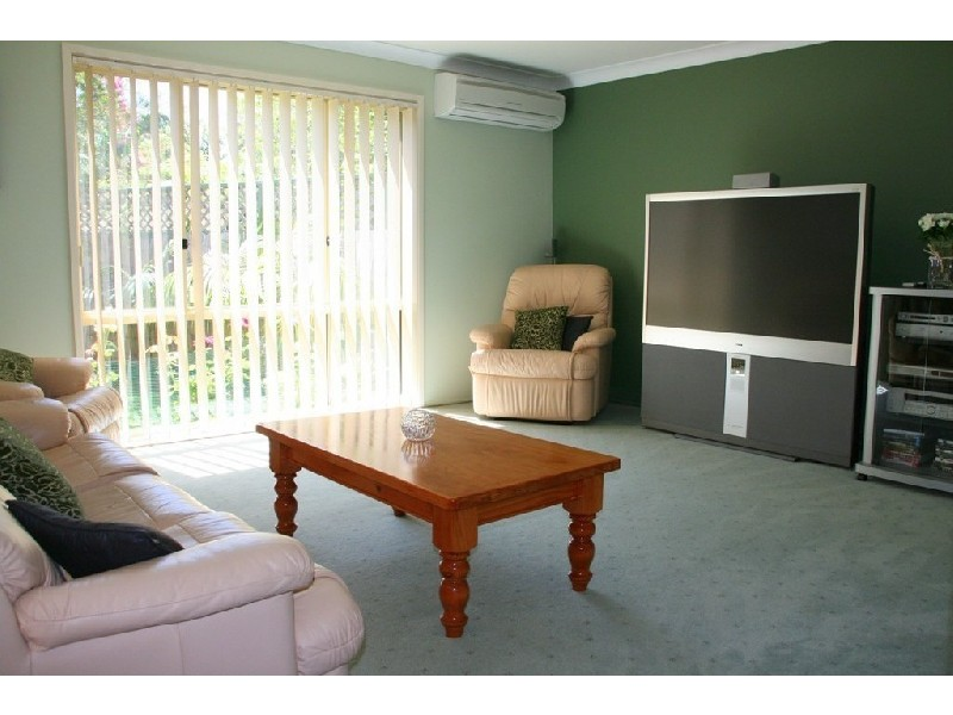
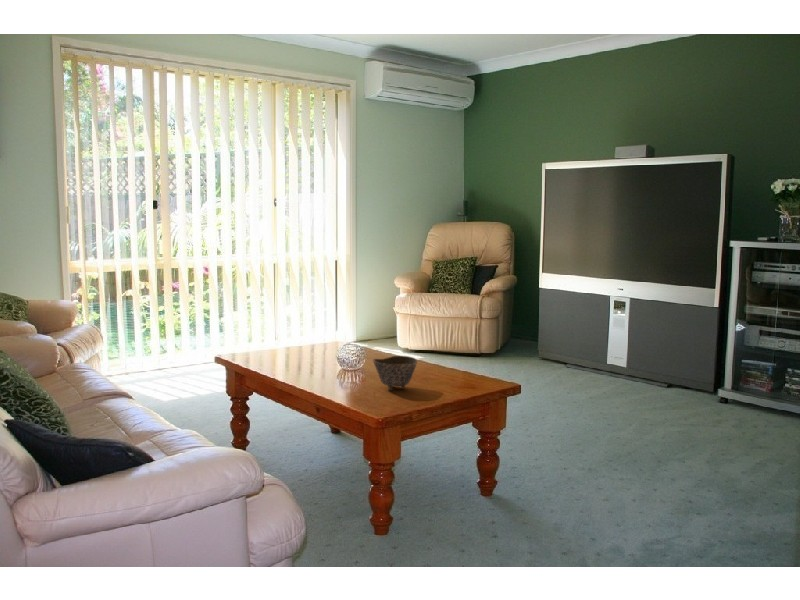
+ bowl [372,355,418,391]
